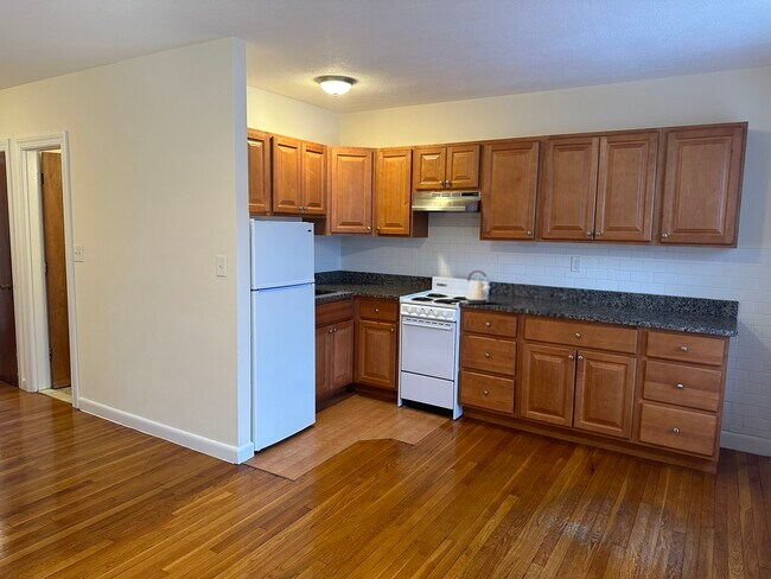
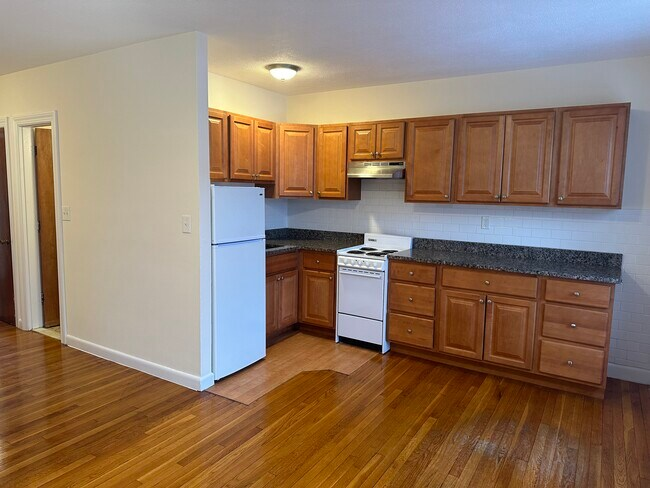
- kettle [465,269,491,305]
